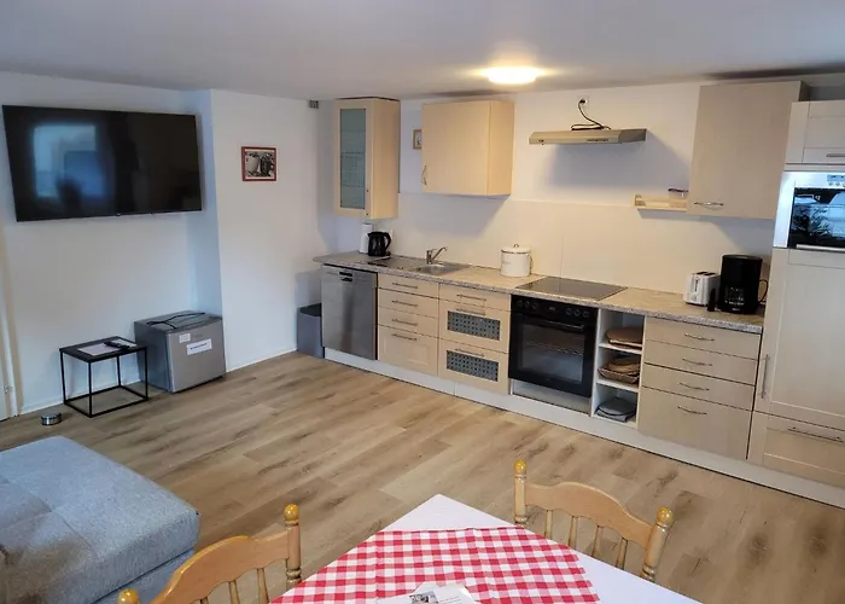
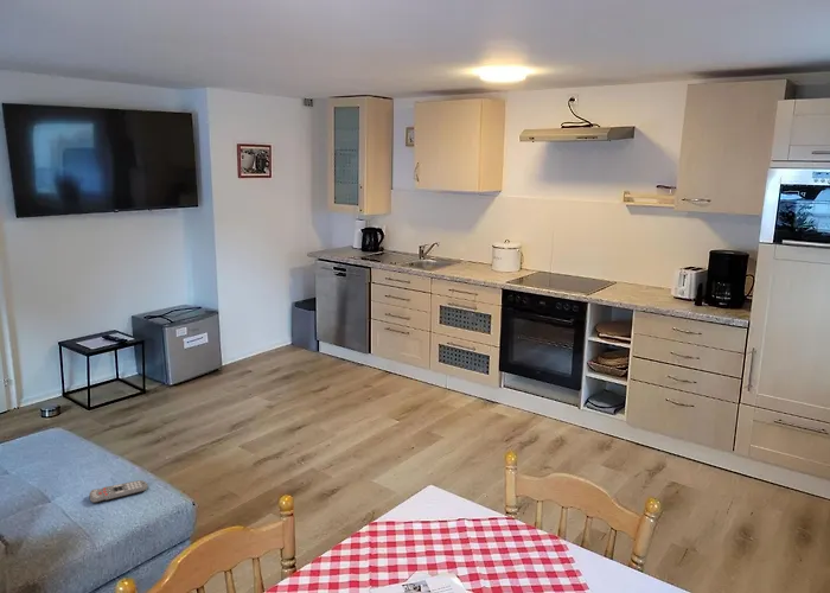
+ remote control [88,479,148,504]
